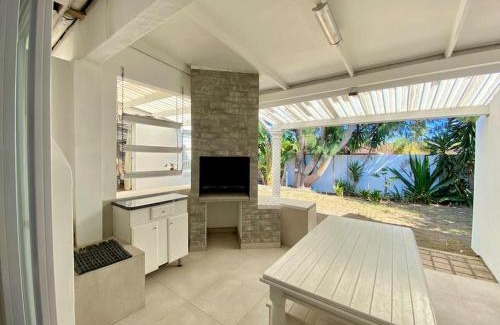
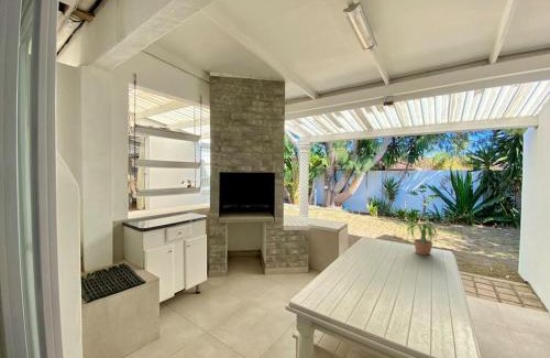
+ potted plant [406,221,439,256]
